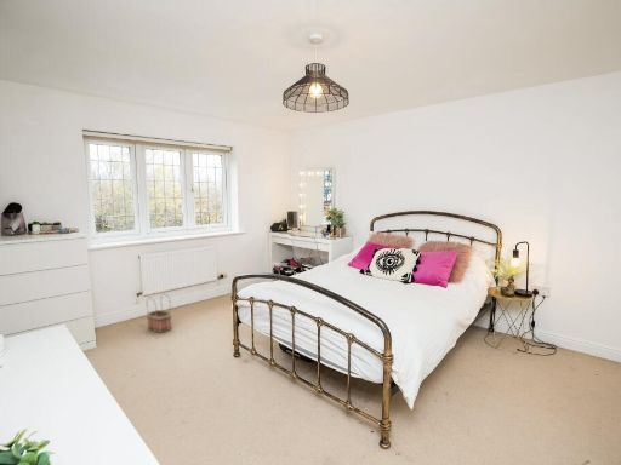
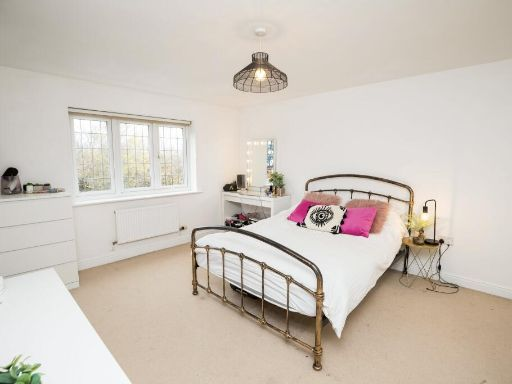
- basket [146,293,172,334]
